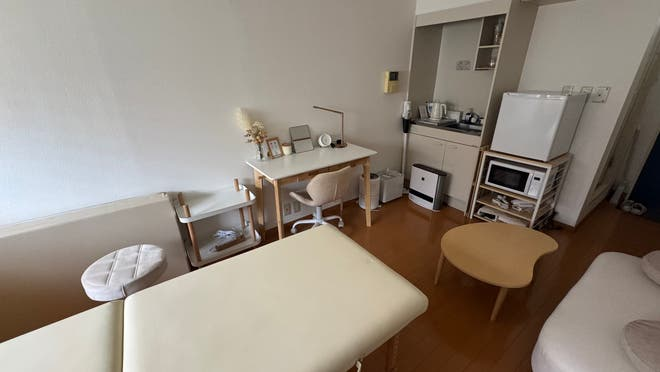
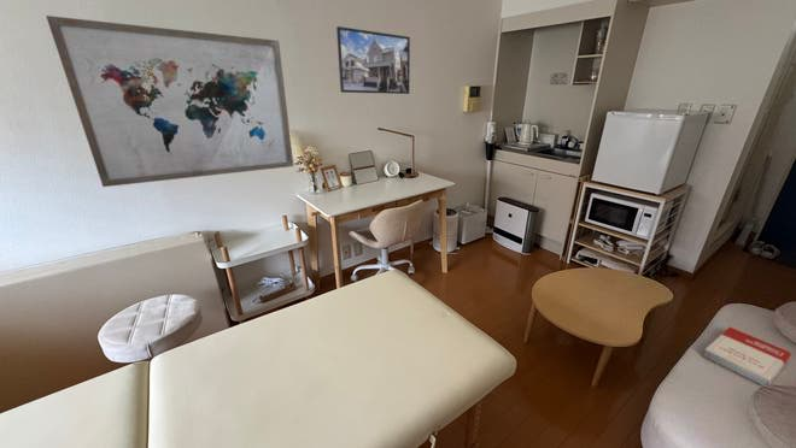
+ wall art [45,14,294,188]
+ book [701,325,792,388]
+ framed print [335,25,411,95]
